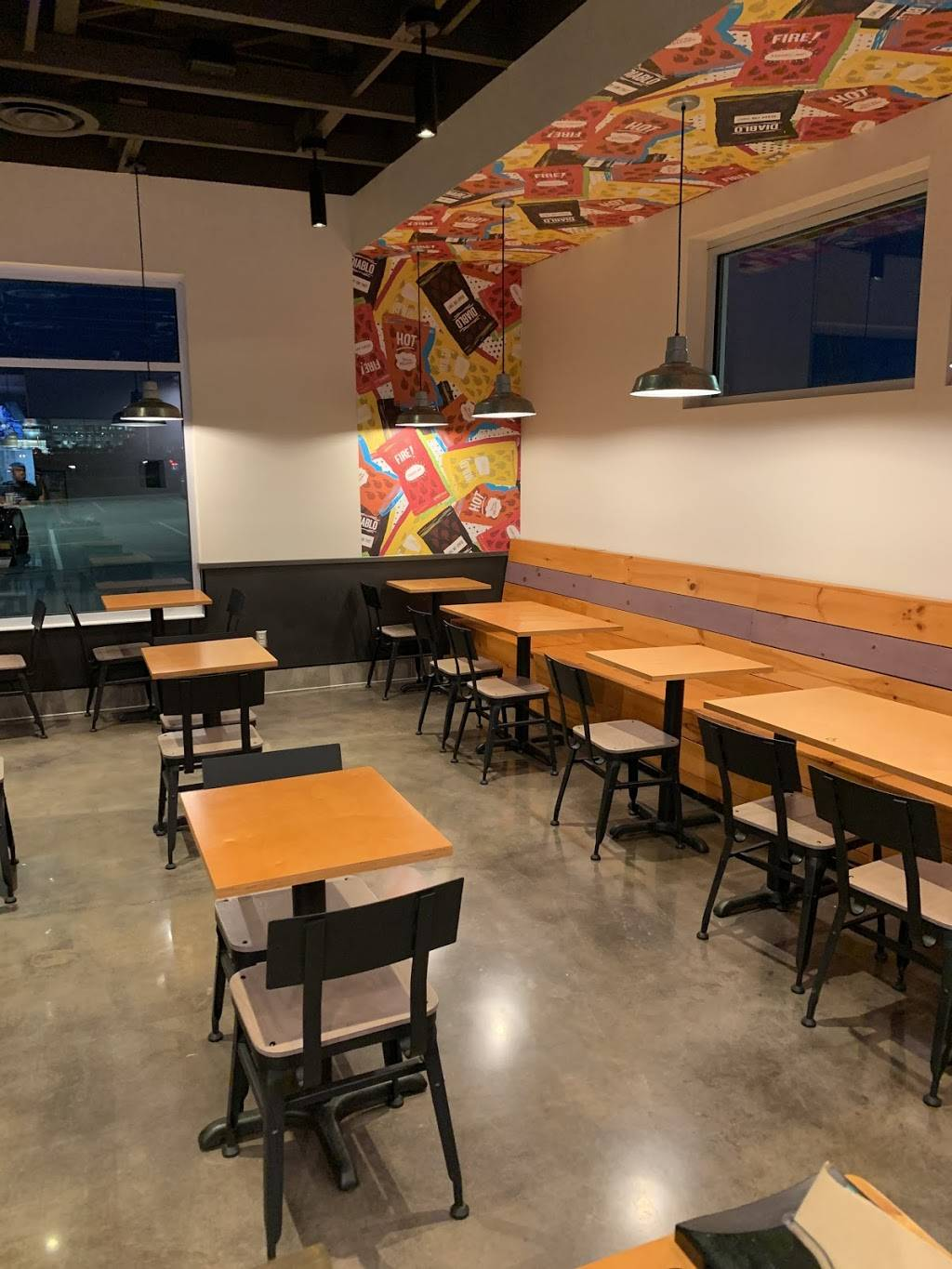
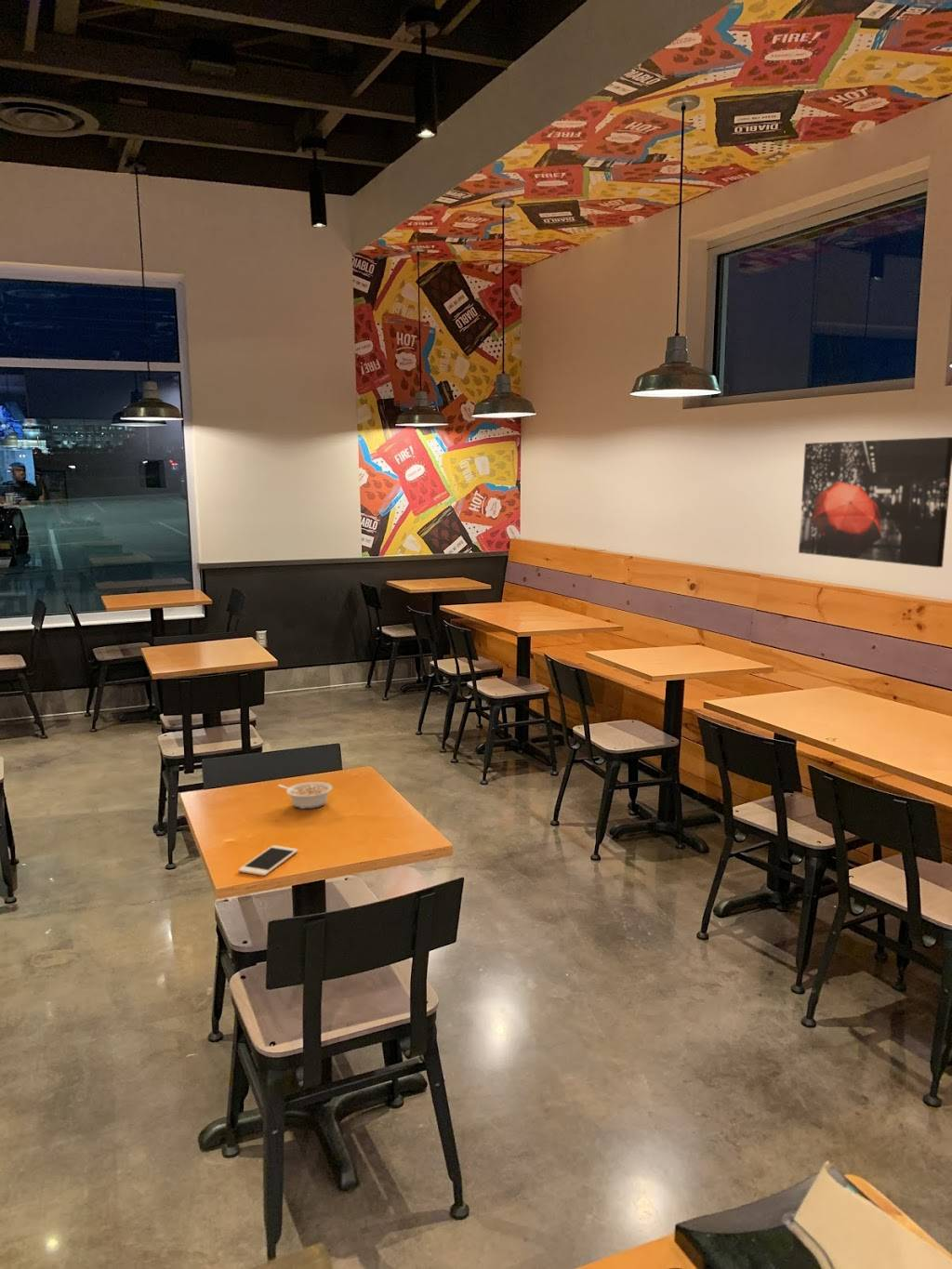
+ legume [277,781,334,810]
+ cell phone [237,844,299,877]
+ wall art [798,436,952,568]
